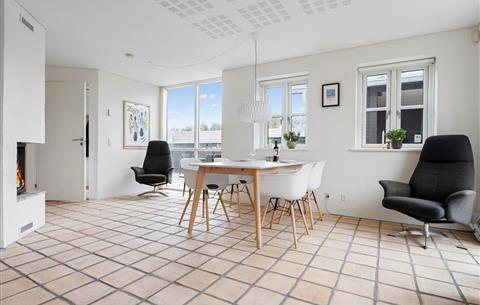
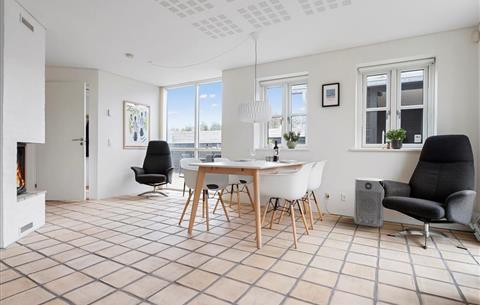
+ air purifier [353,177,385,228]
